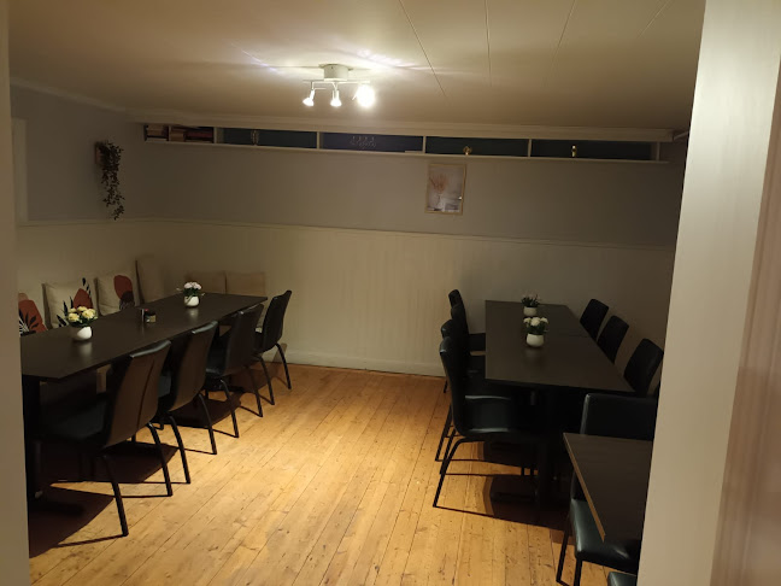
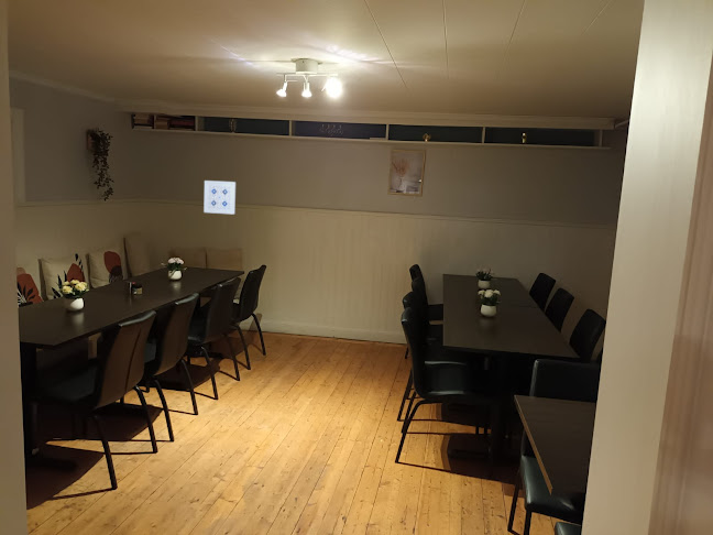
+ wall art [202,179,237,215]
